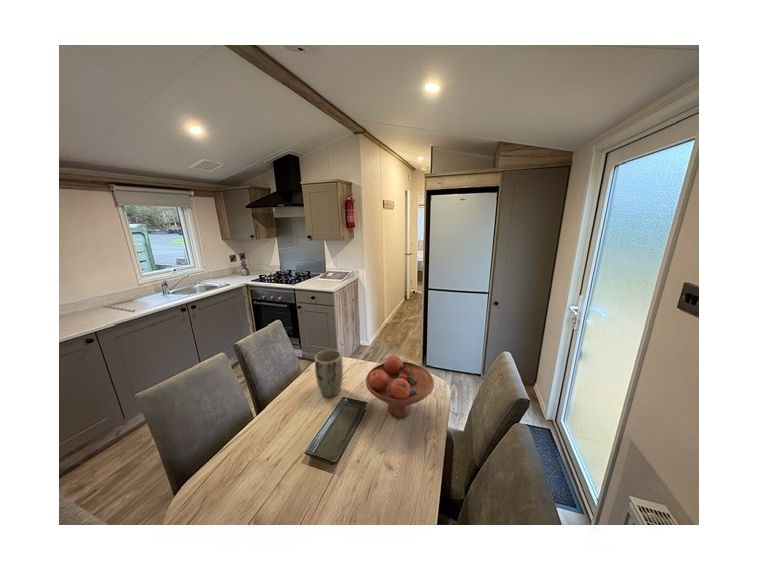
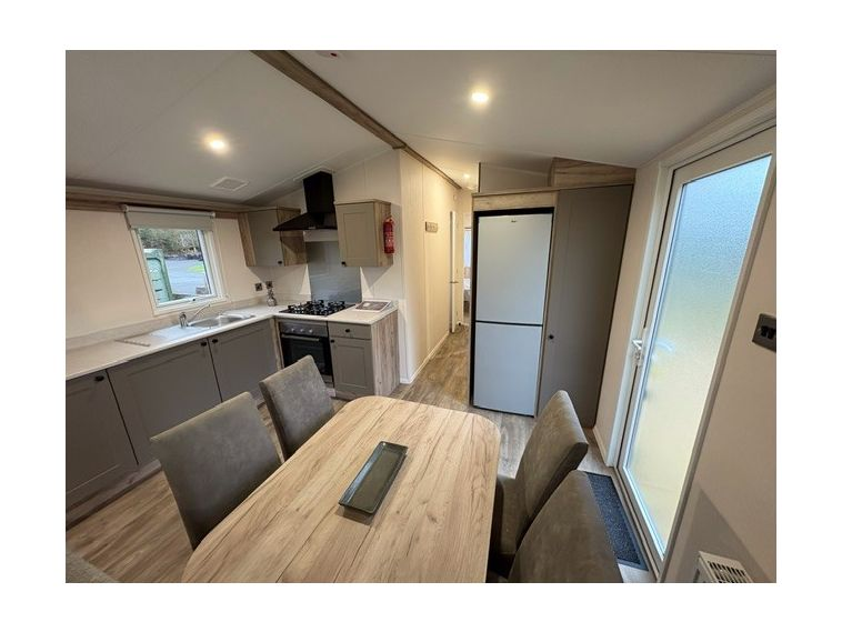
- fruit bowl [365,355,435,418]
- plant pot [314,349,344,398]
